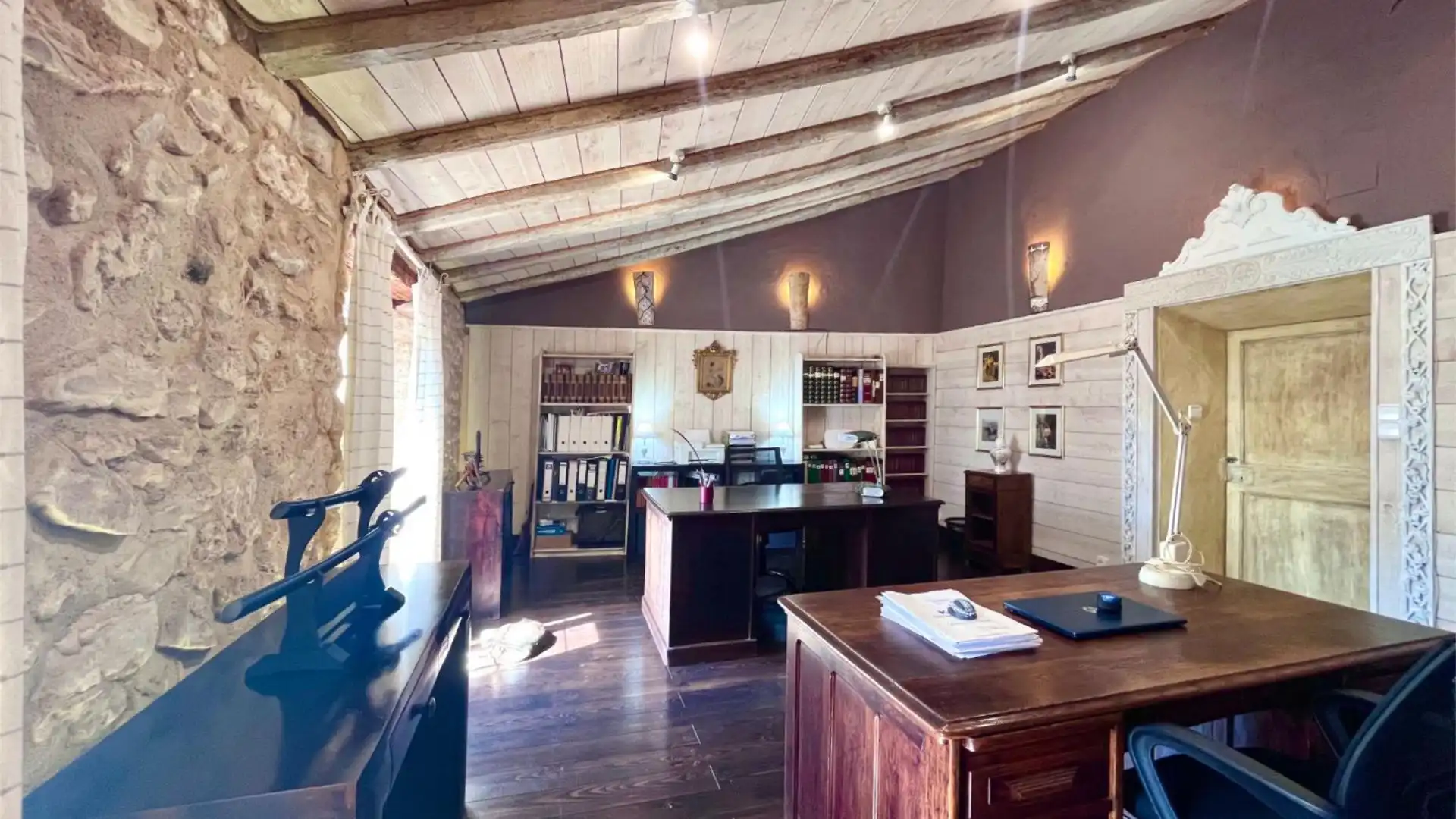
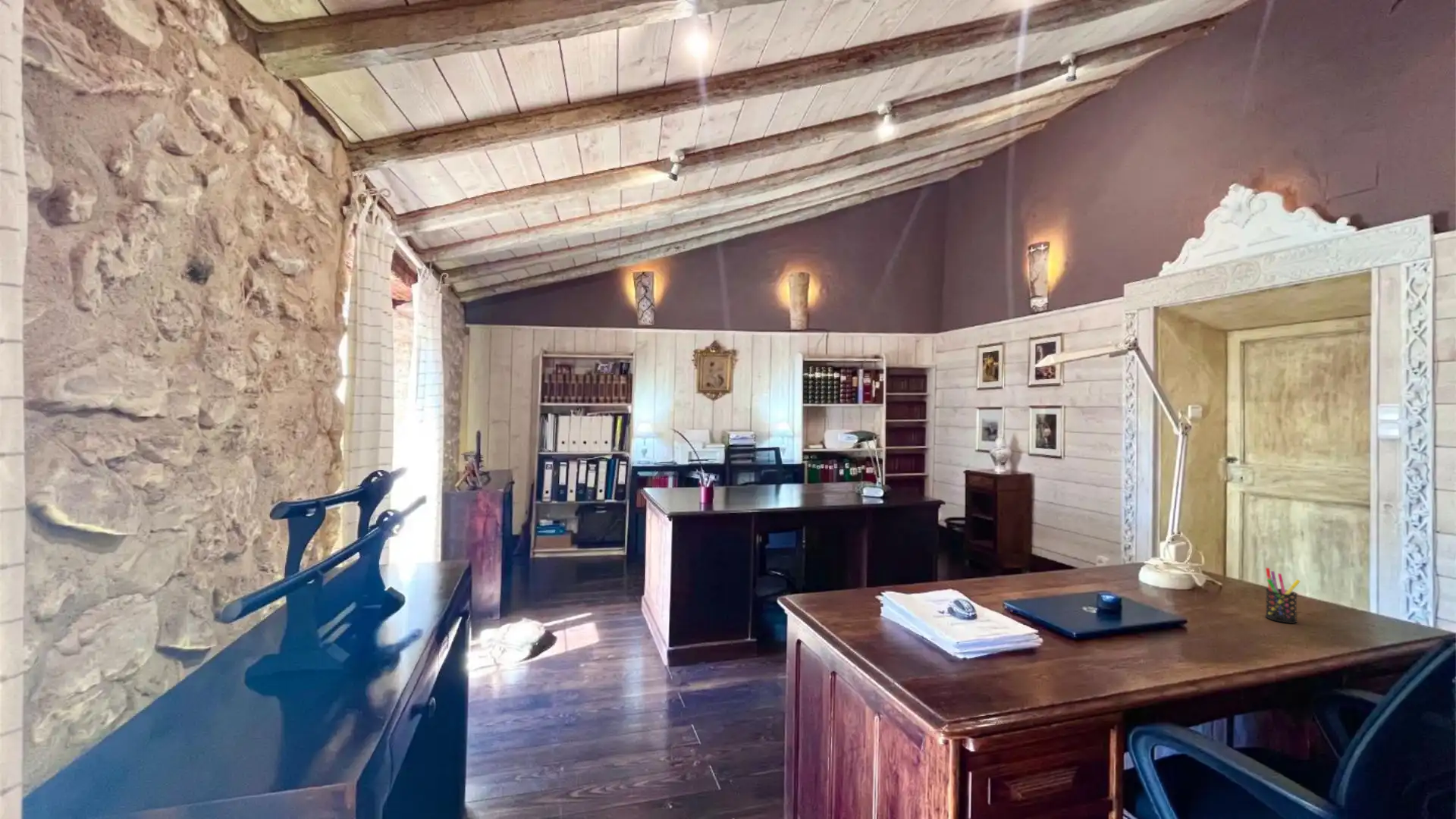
+ pen holder [1264,567,1301,624]
